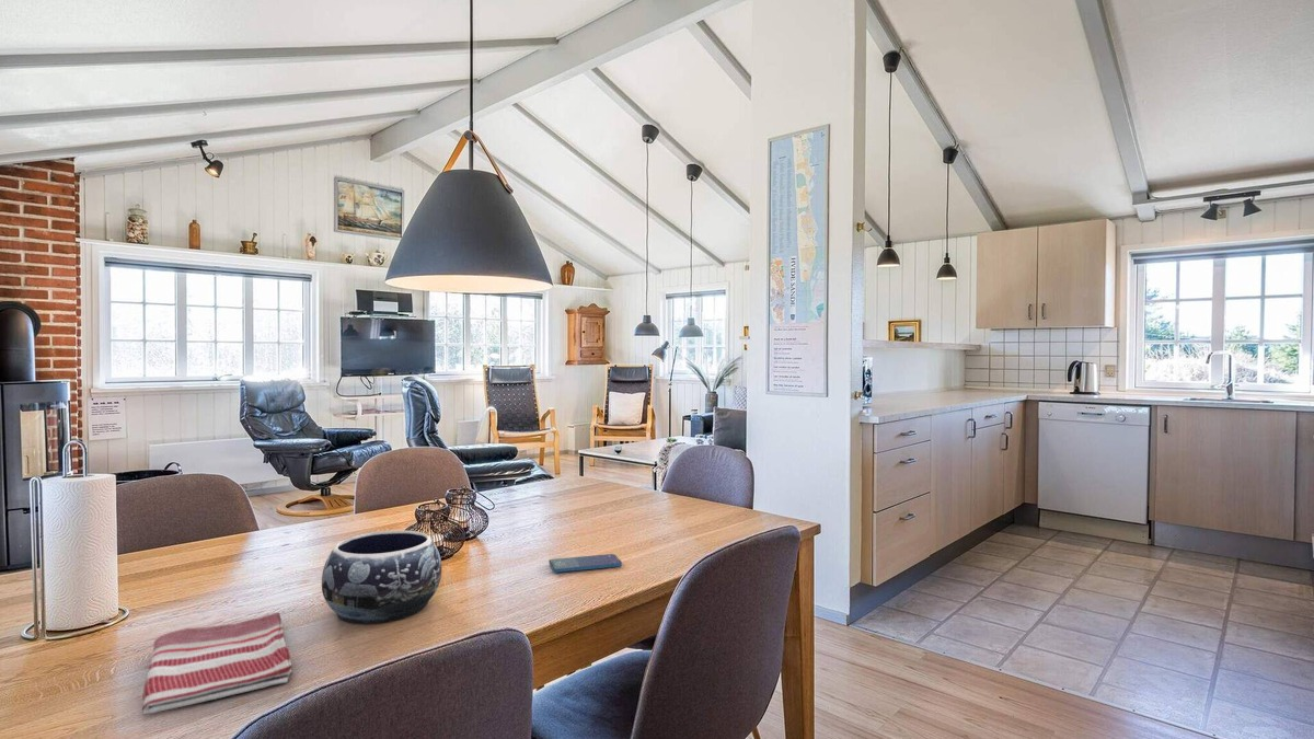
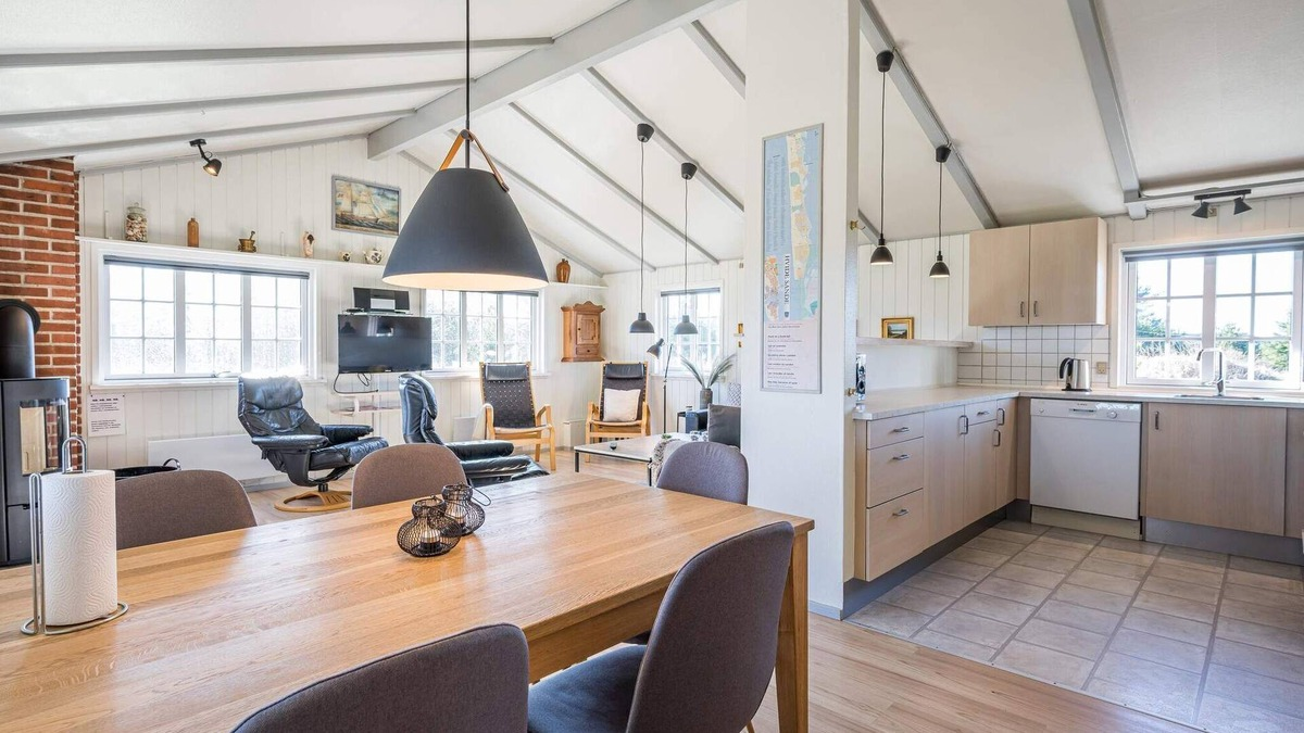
- dish towel [141,612,293,715]
- decorative bowl [321,530,442,625]
- smartphone [548,553,623,574]
